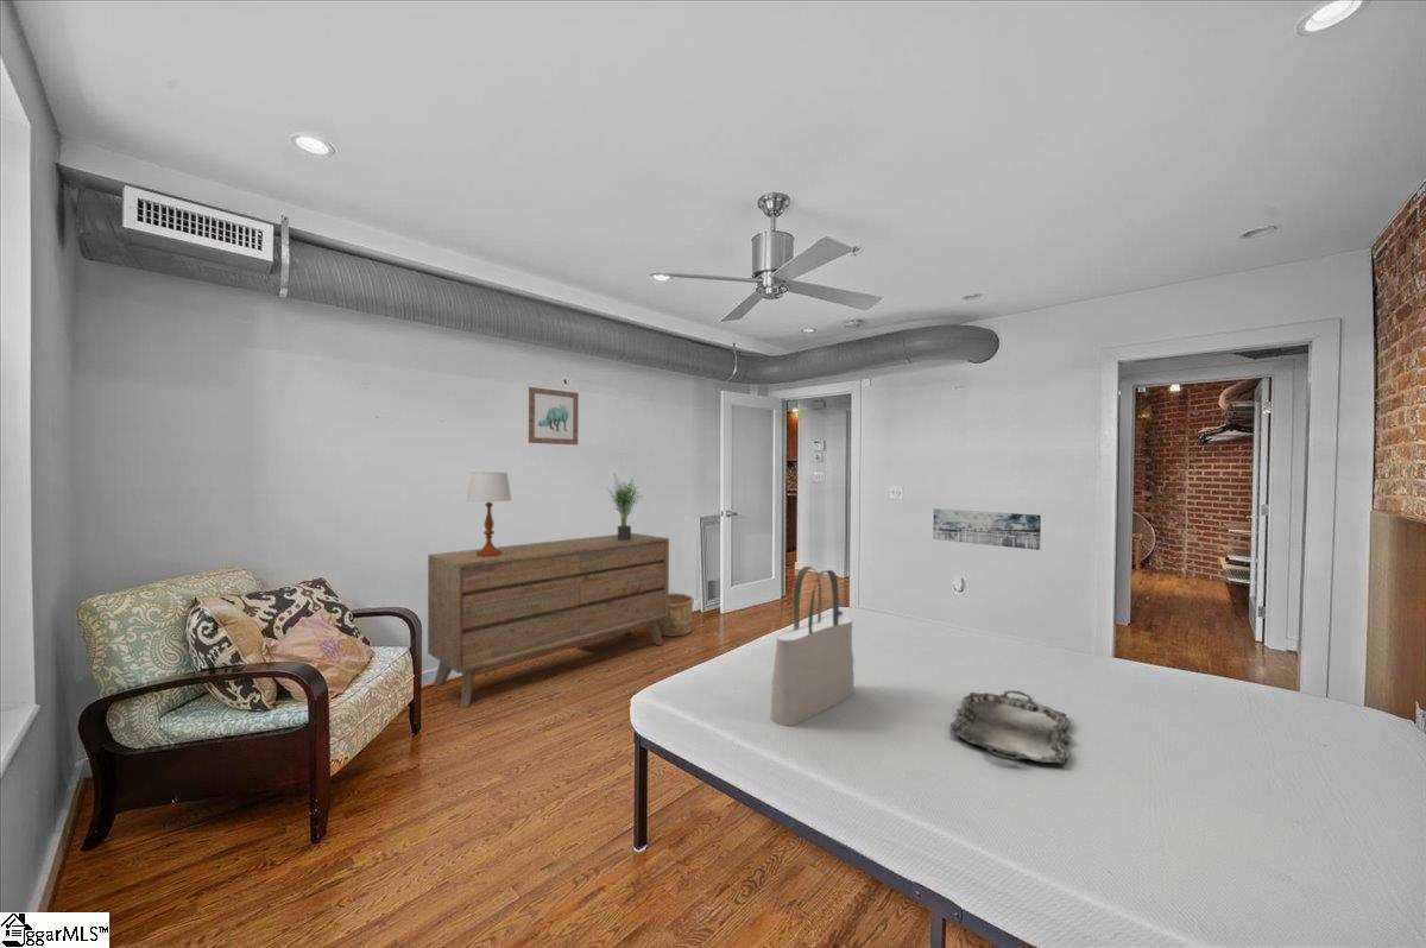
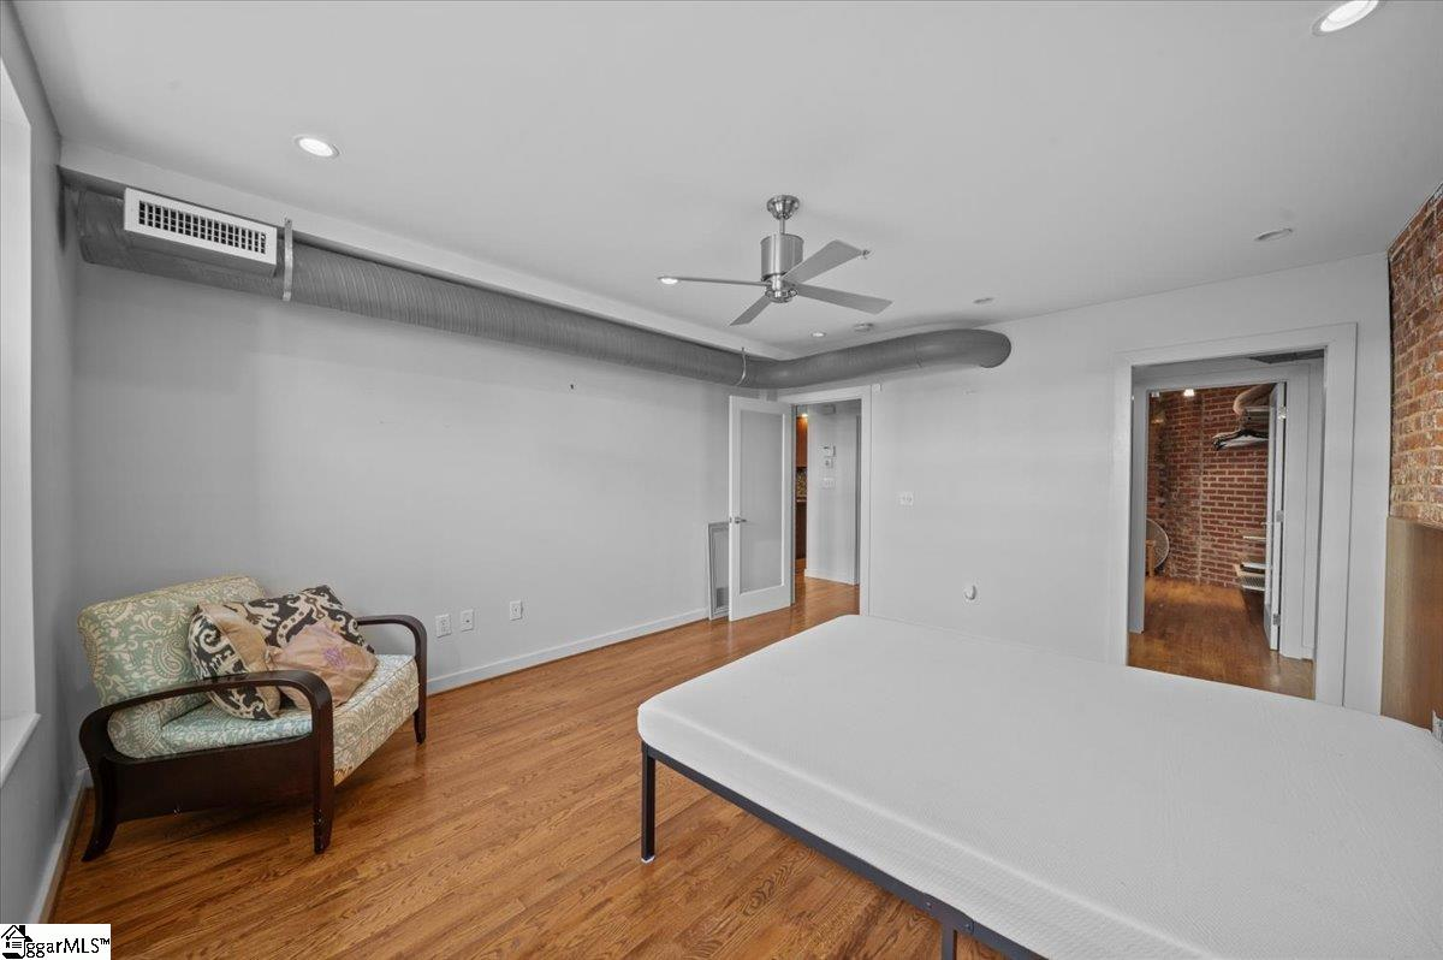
- wooden bucket [657,592,695,638]
- serving tray [949,689,1072,765]
- table lamp [465,472,512,556]
- wall art [932,507,1042,551]
- tote bag [769,565,856,727]
- wall art [528,386,580,447]
- dresser [427,532,670,709]
- potted plant [607,472,645,541]
